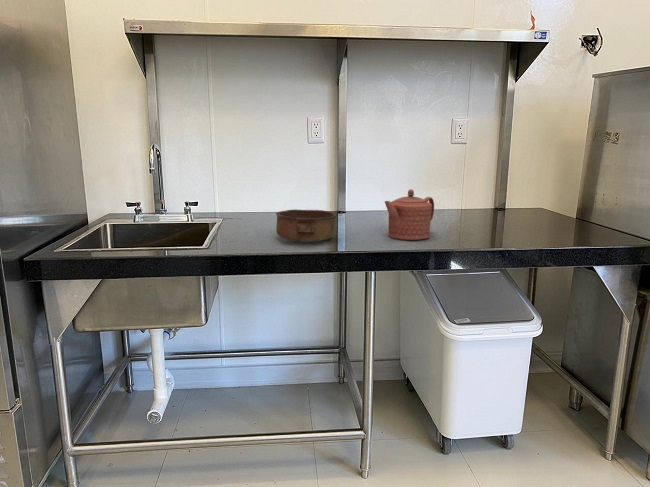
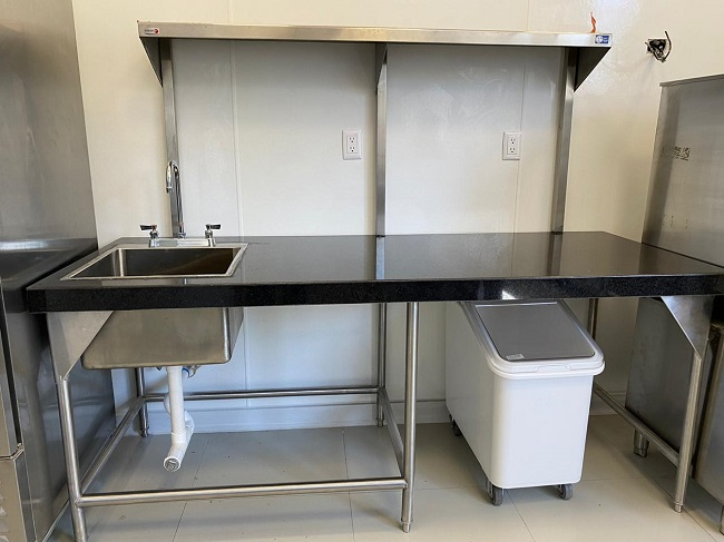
- teapot [384,188,435,241]
- bowl [275,209,338,243]
